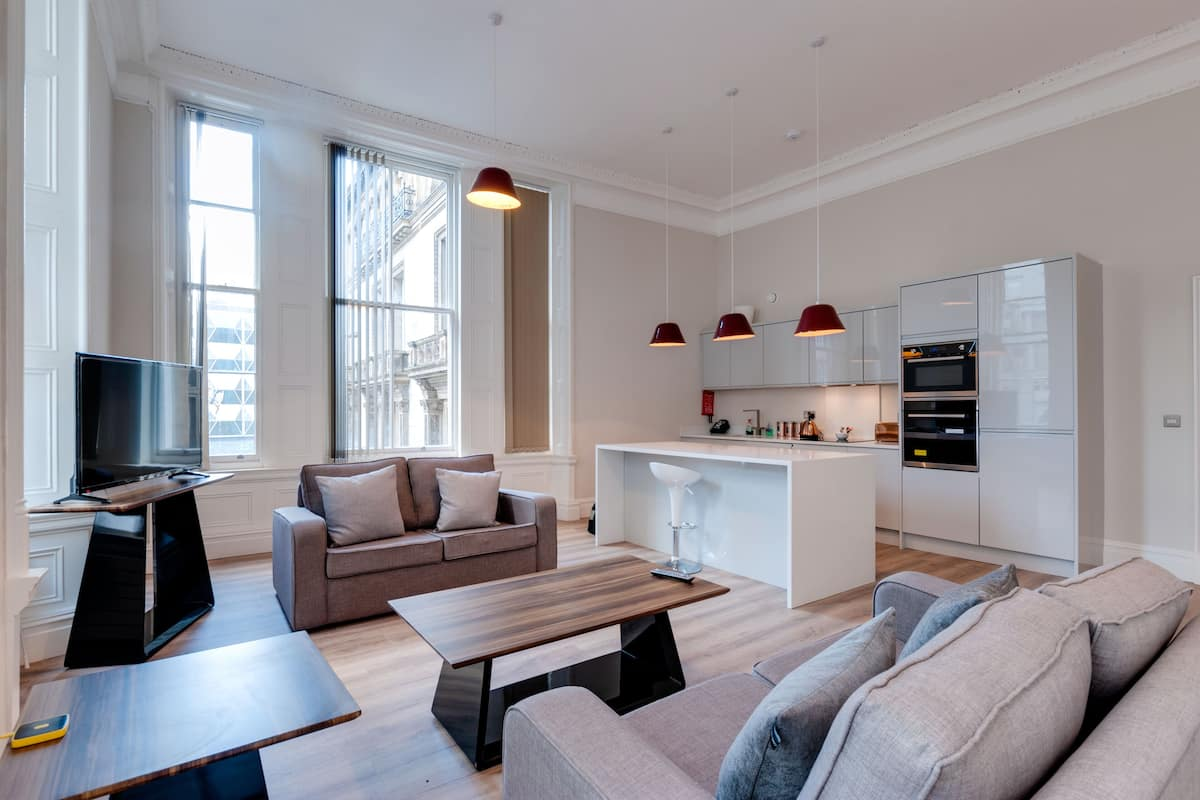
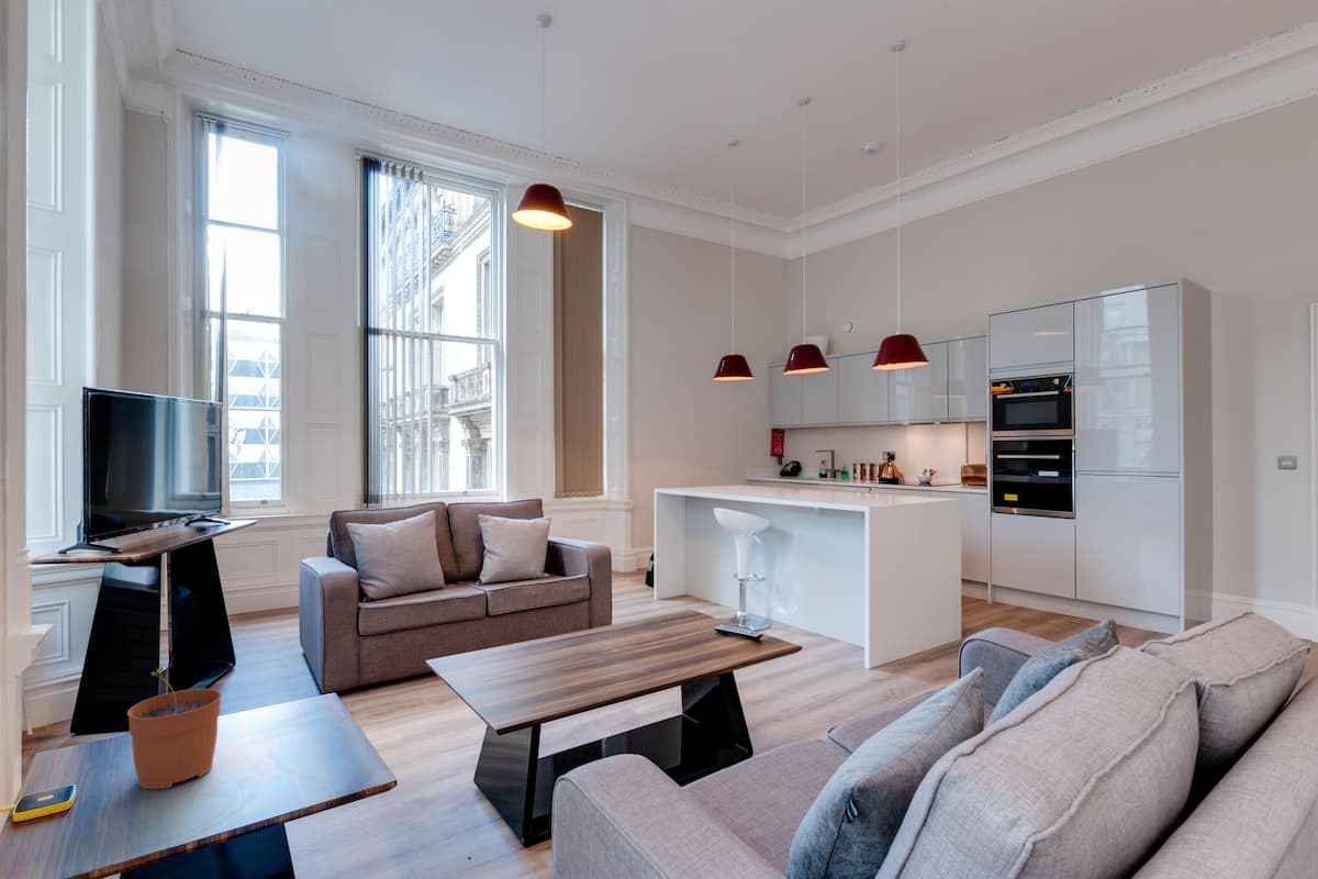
+ plant pot [126,666,223,790]
